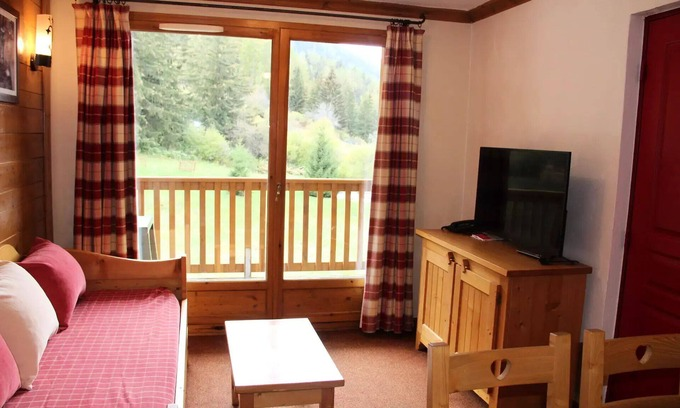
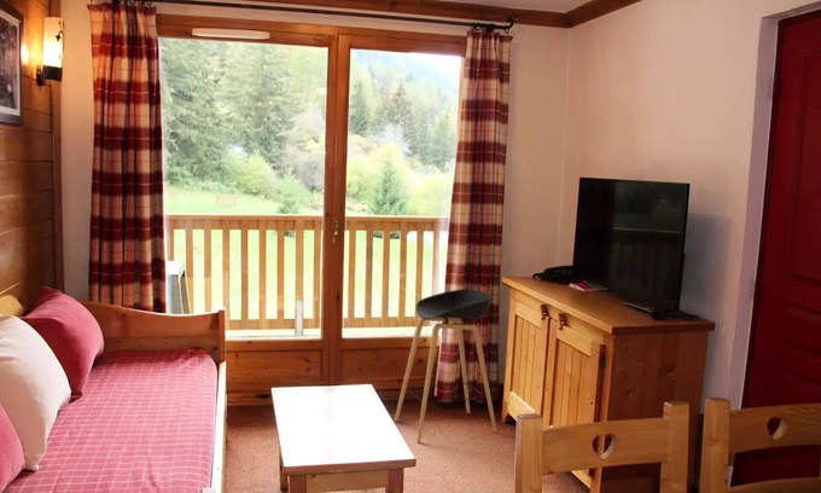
+ stool [394,288,499,443]
